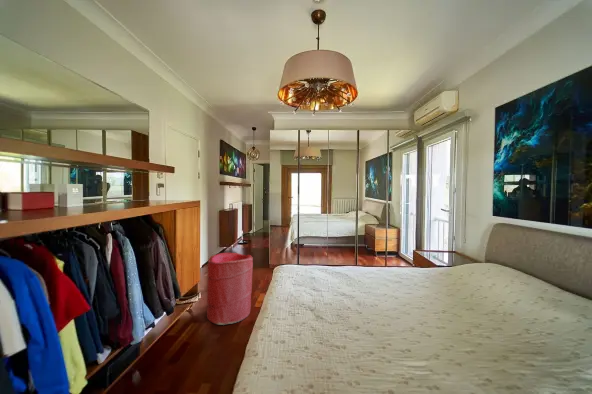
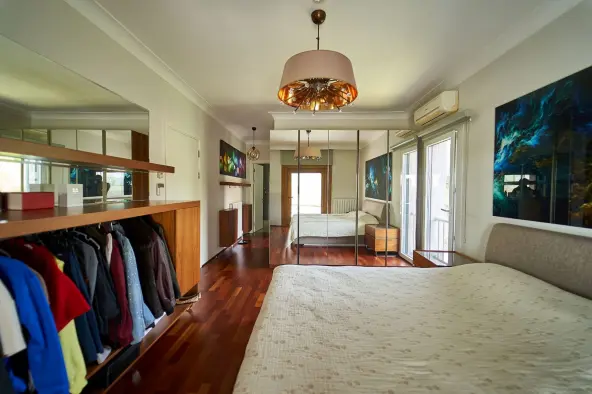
- laundry hamper [206,252,254,326]
